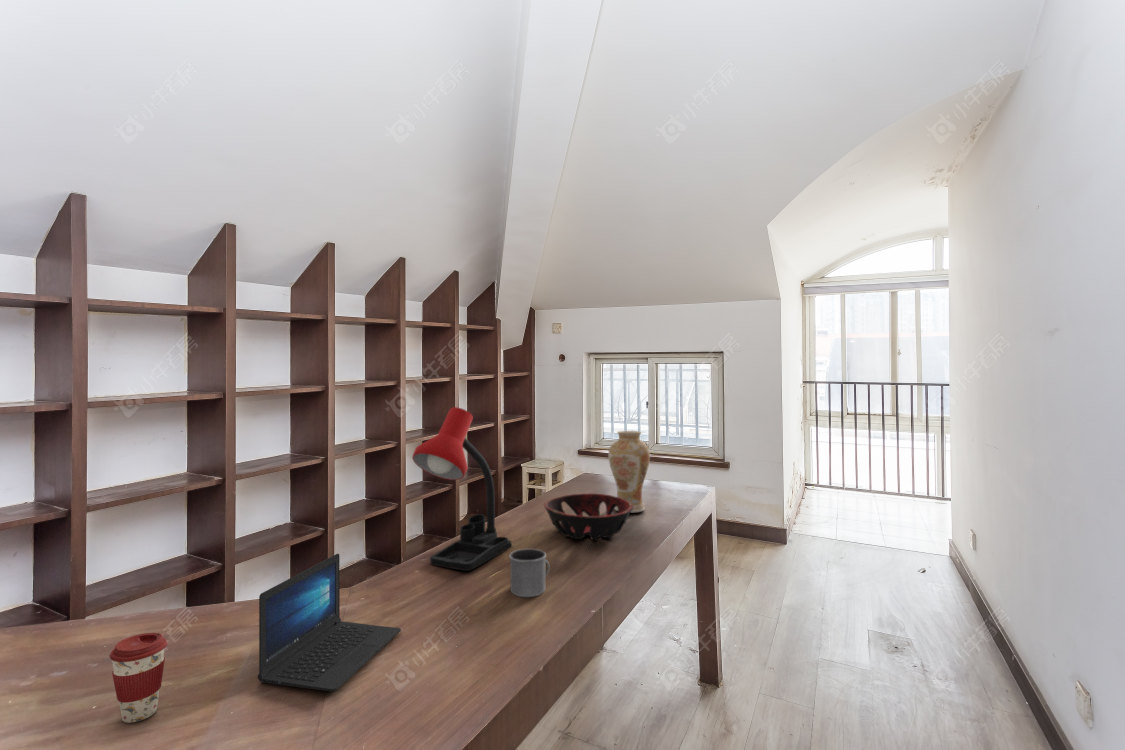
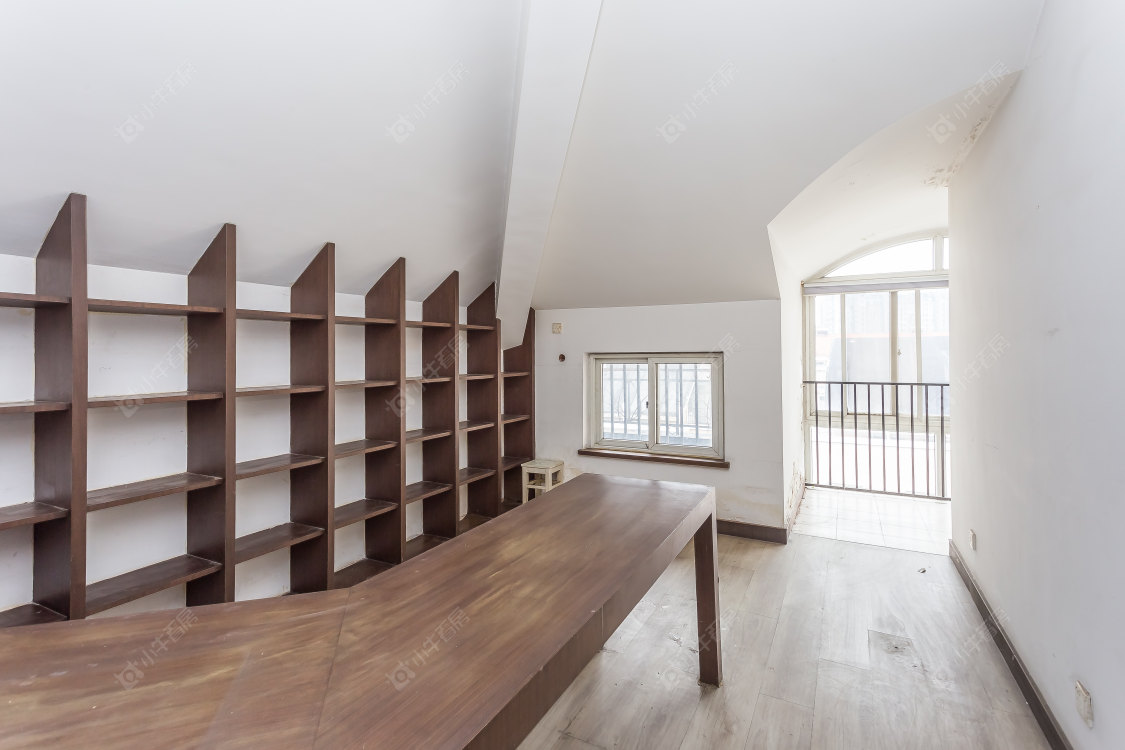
- coffee cup [109,632,168,724]
- mug [508,548,551,598]
- vase [607,430,651,514]
- desk lamp [411,406,512,572]
- decorative bowl [543,492,633,541]
- laptop [257,553,402,692]
